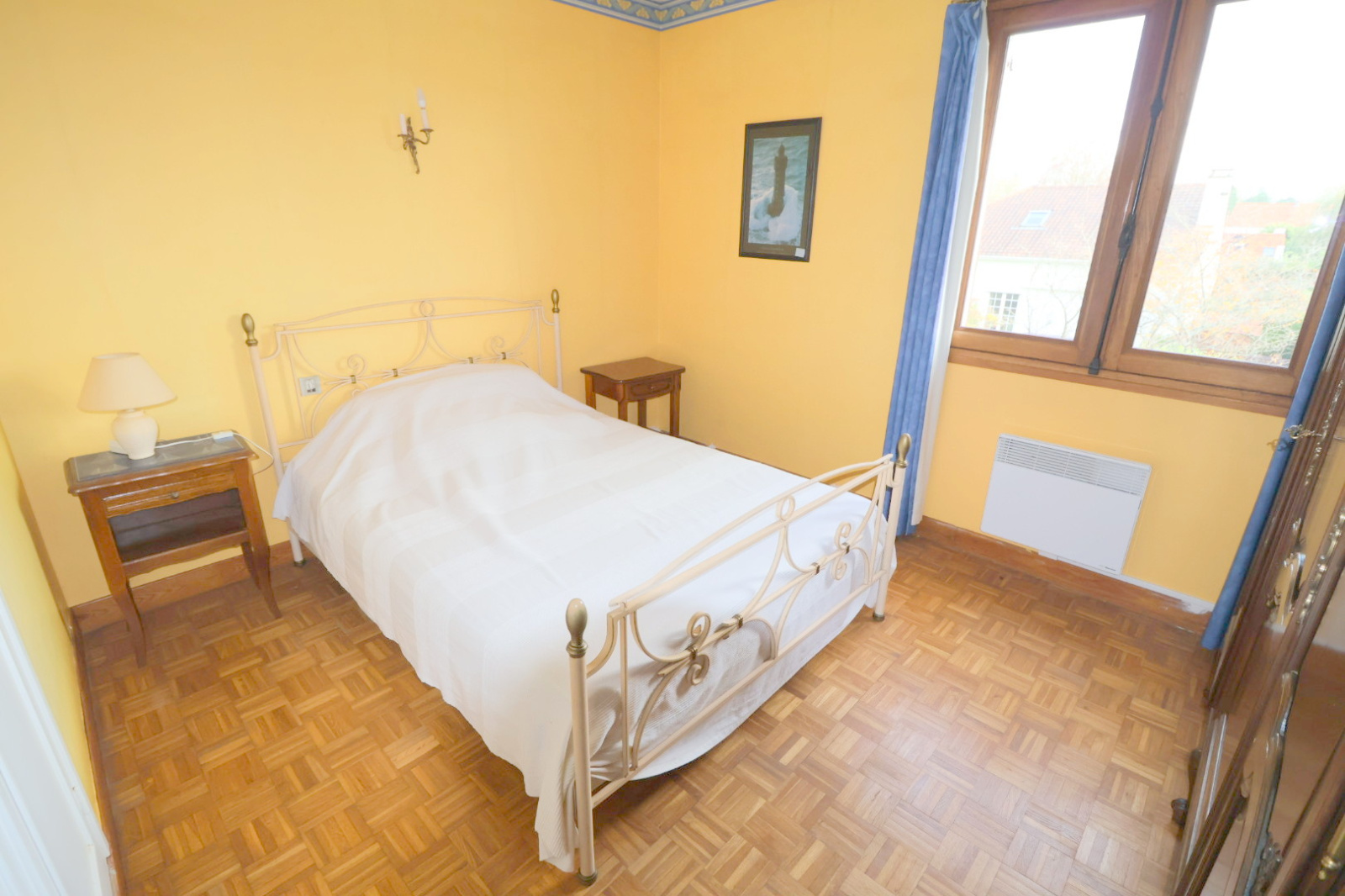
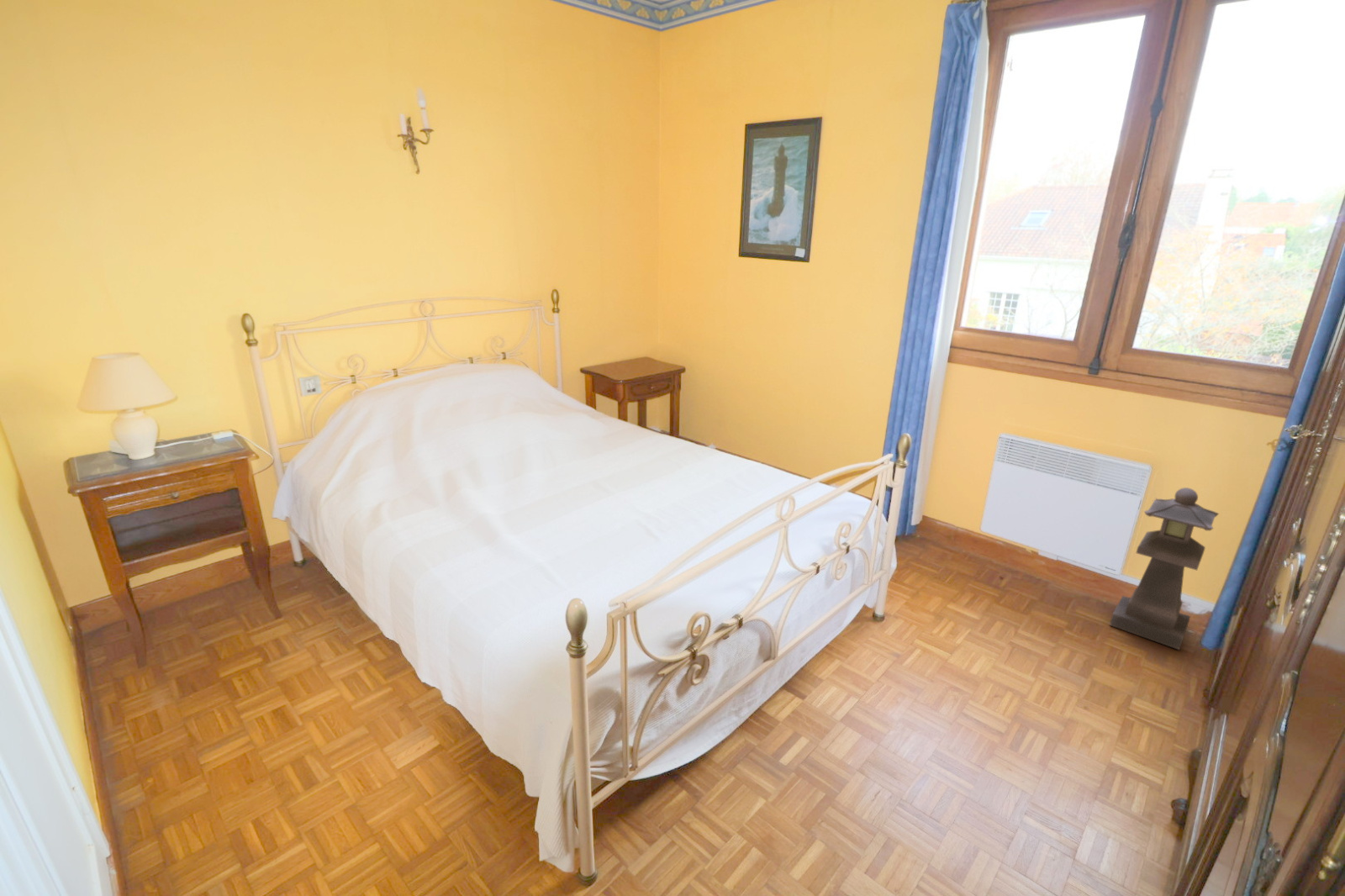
+ lantern [1109,487,1220,651]
